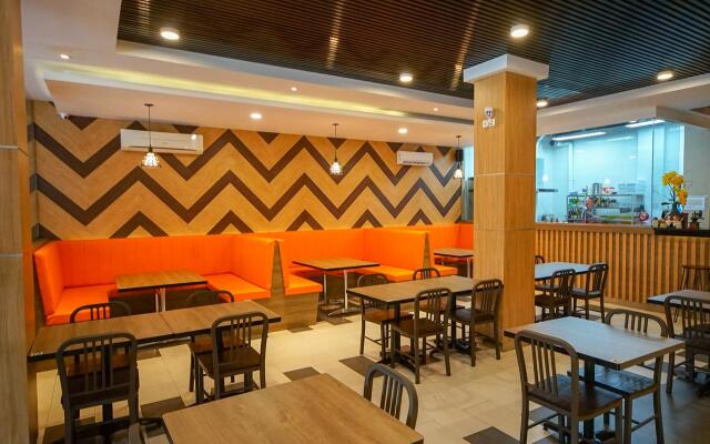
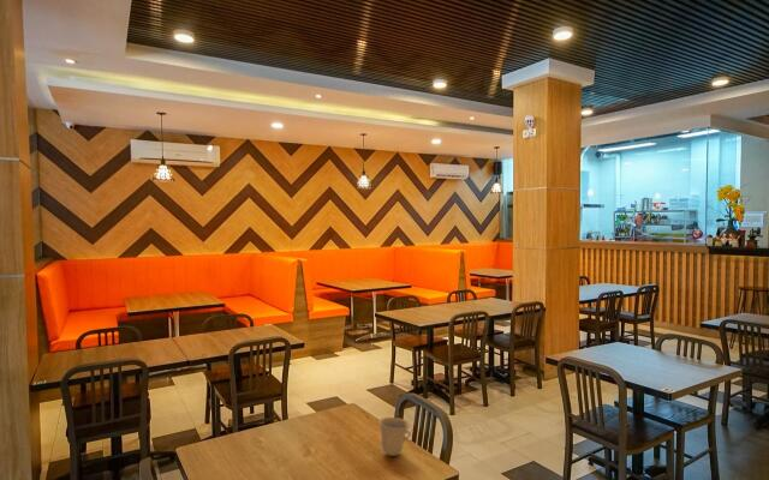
+ cup [377,416,412,457]
